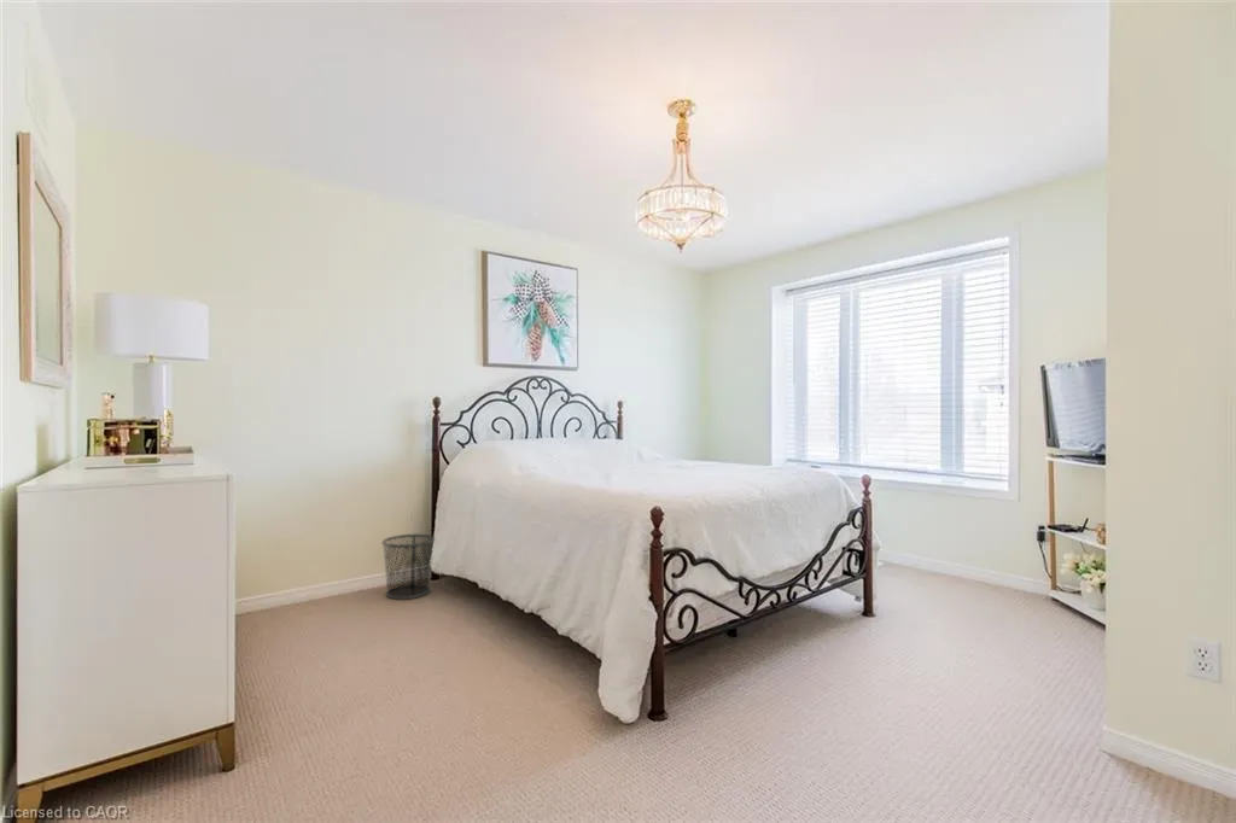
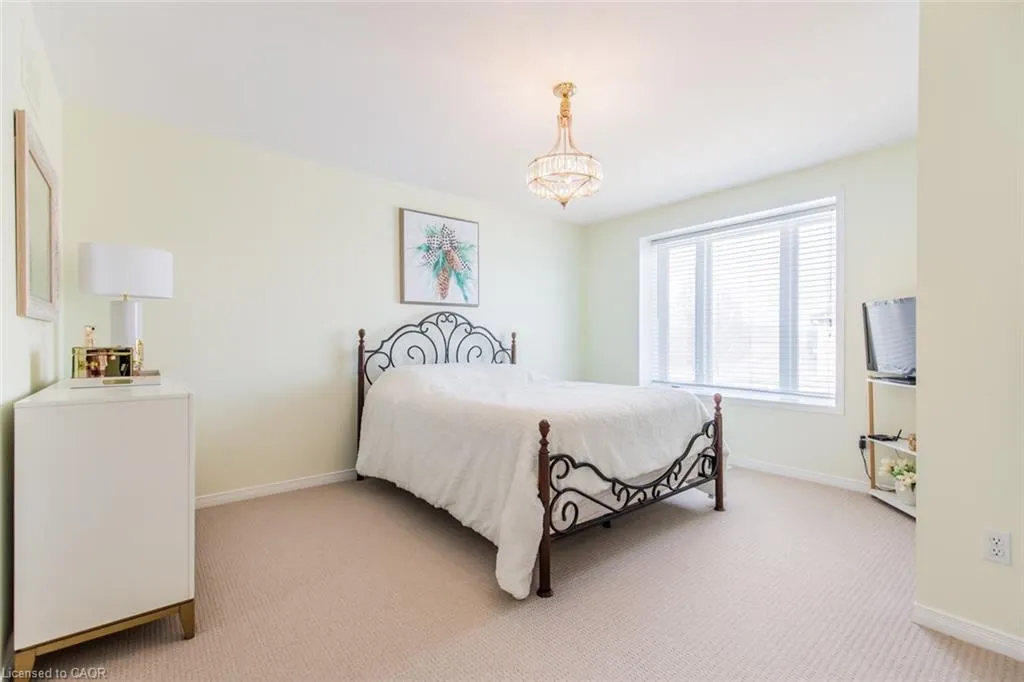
- waste bin [380,533,436,601]
